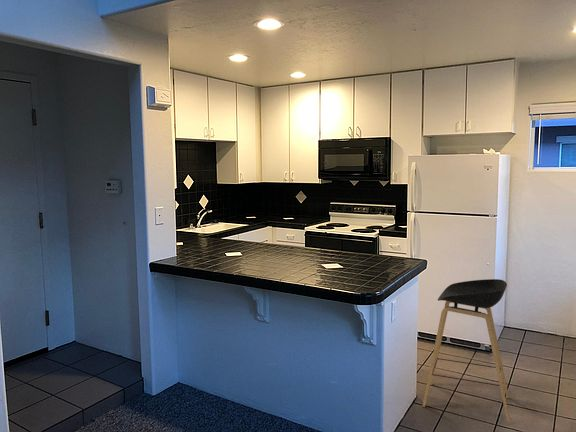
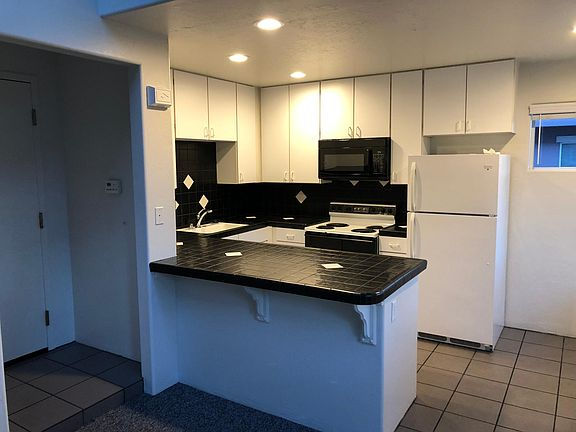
- stool [422,278,511,424]
